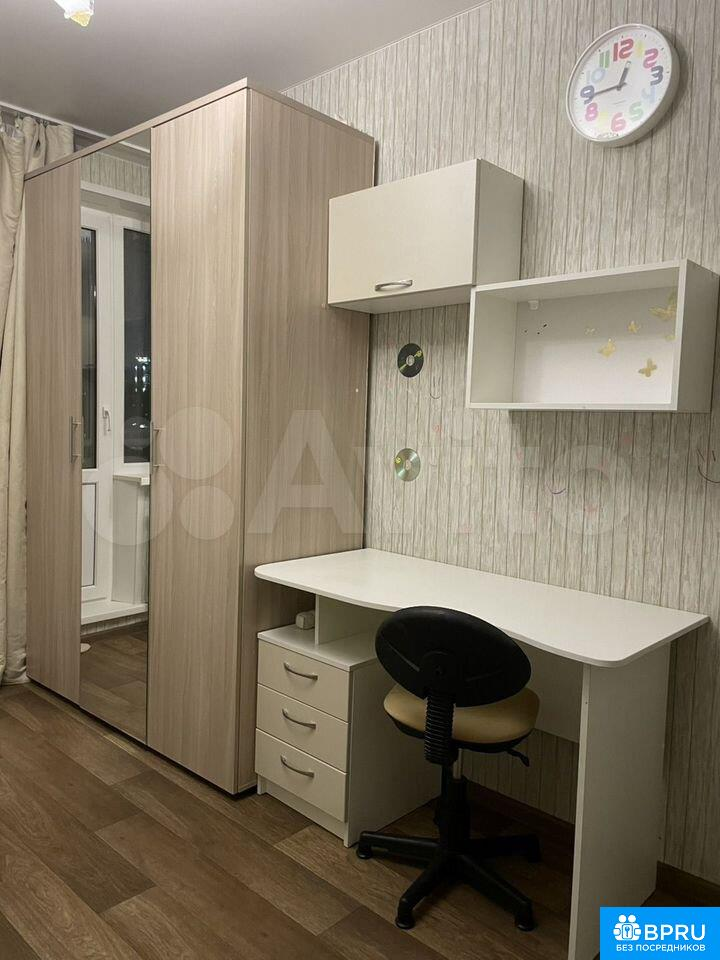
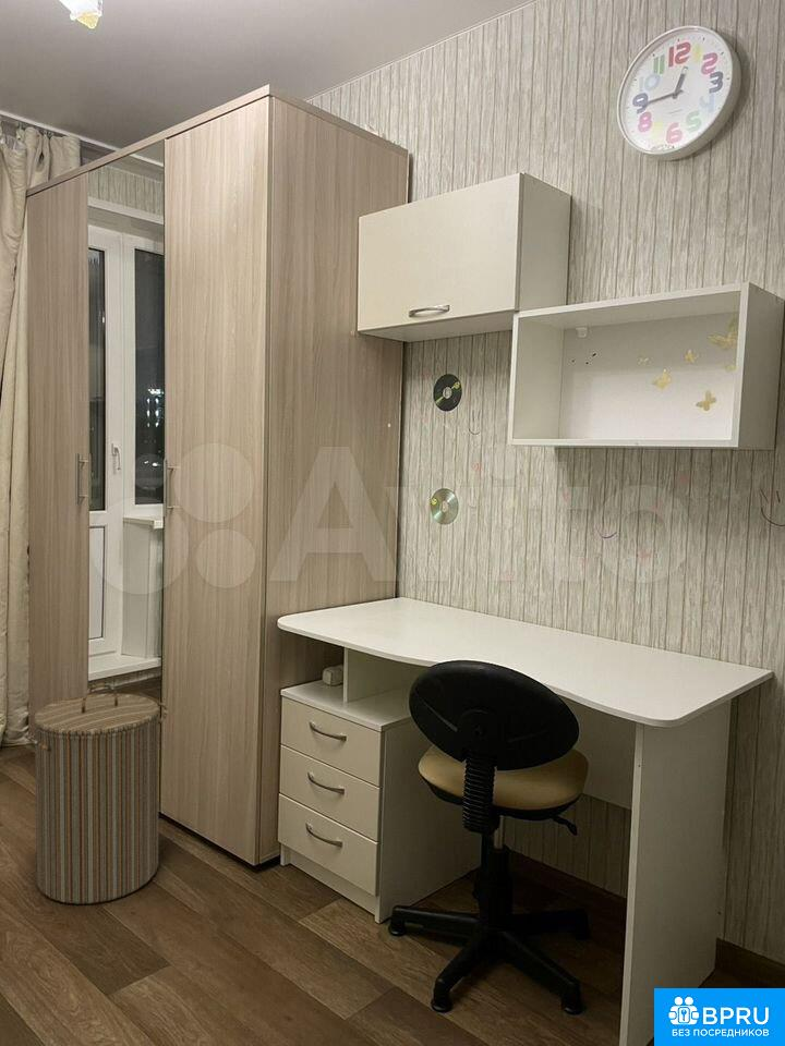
+ laundry hamper [21,682,169,905]
